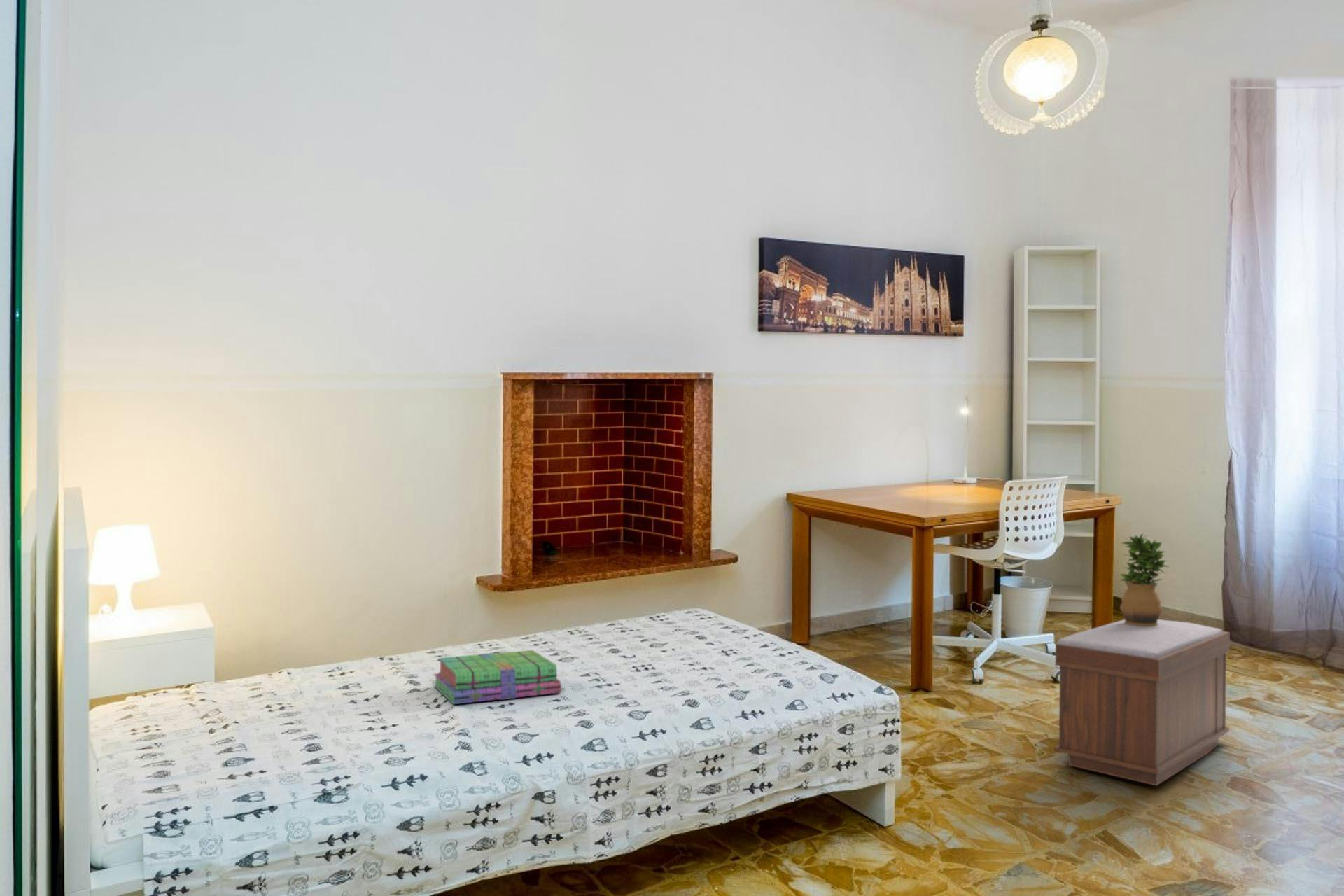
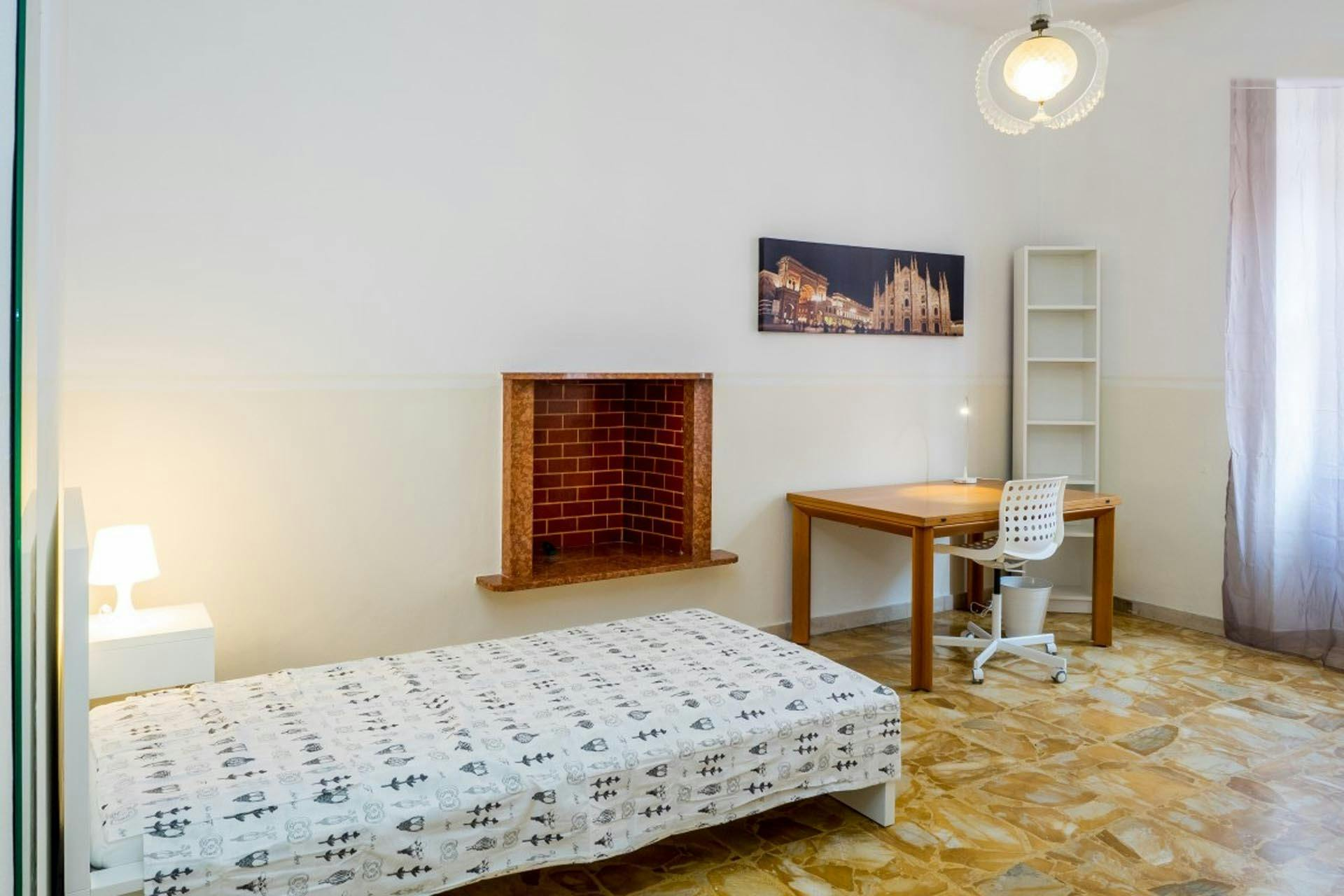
- bench [1054,619,1231,787]
- potted plant [1119,532,1170,626]
- stack of books [433,650,562,705]
